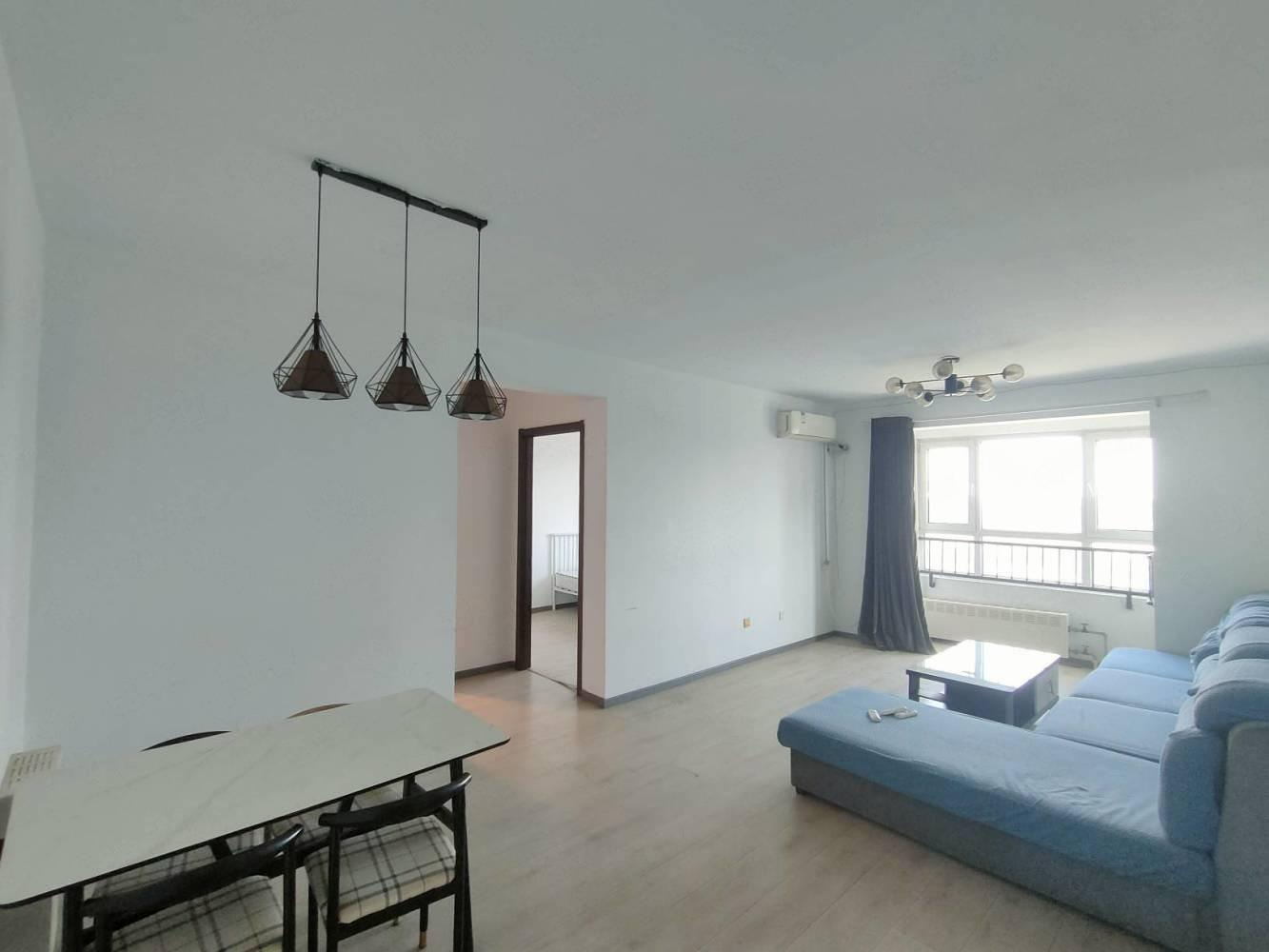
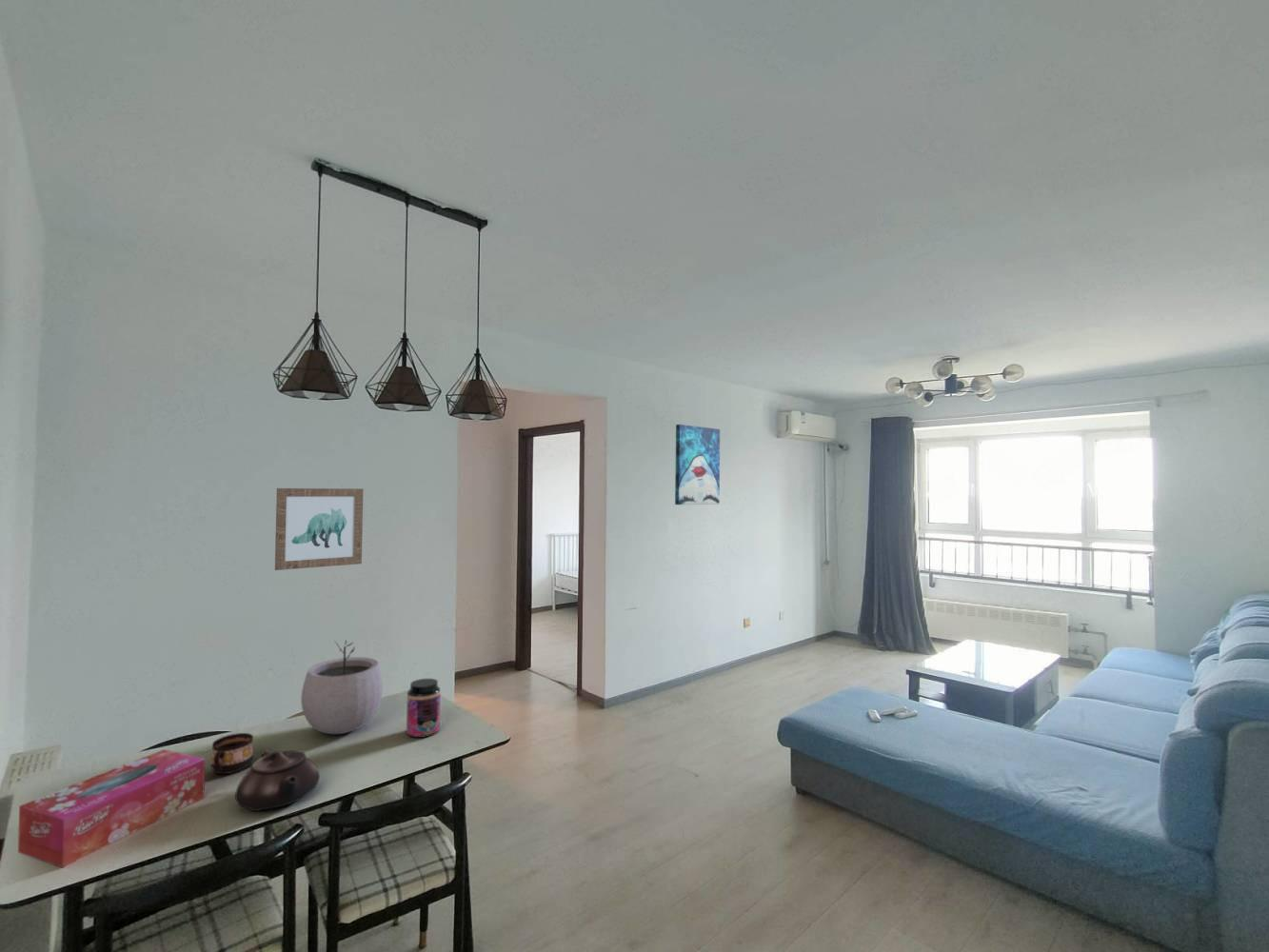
+ wall art [674,424,721,506]
+ wall art [274,487,364,571]
+ tissue box [17,748,206,868]
+ jar [406,678,442,739]
+ teapot [234,748,320,812]
+ plant pot [300,639,384,735]
+ cup [210,732,254,775]
